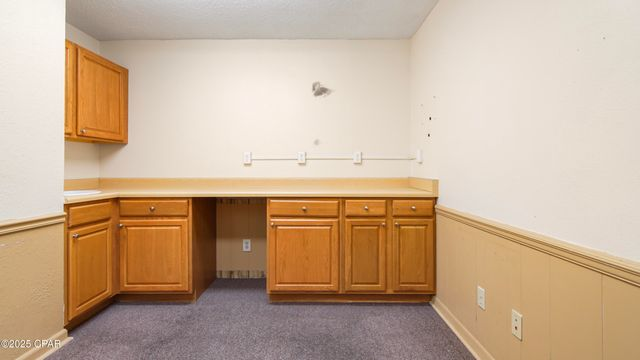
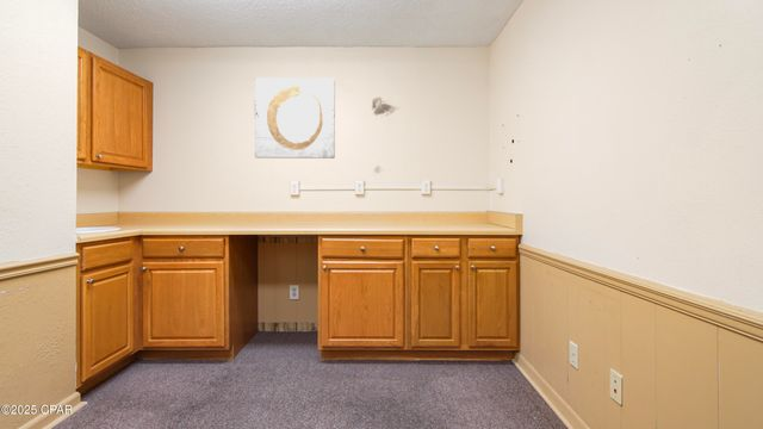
+ wall art [254,76,336,160]
